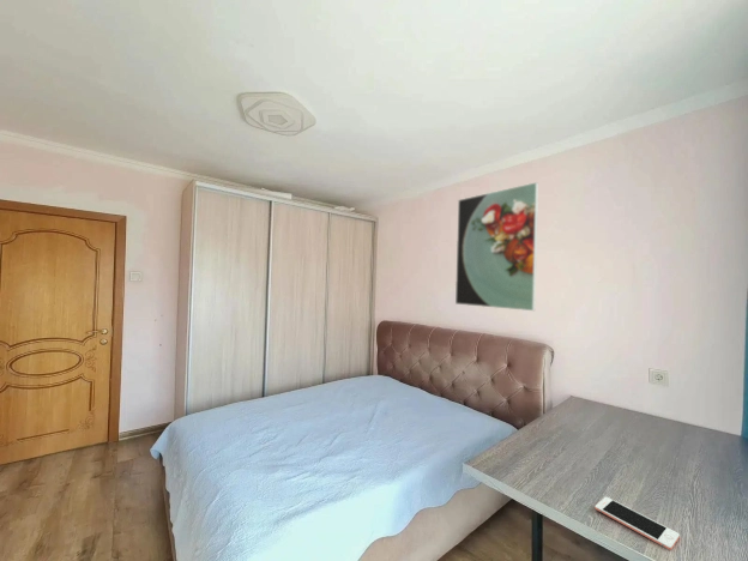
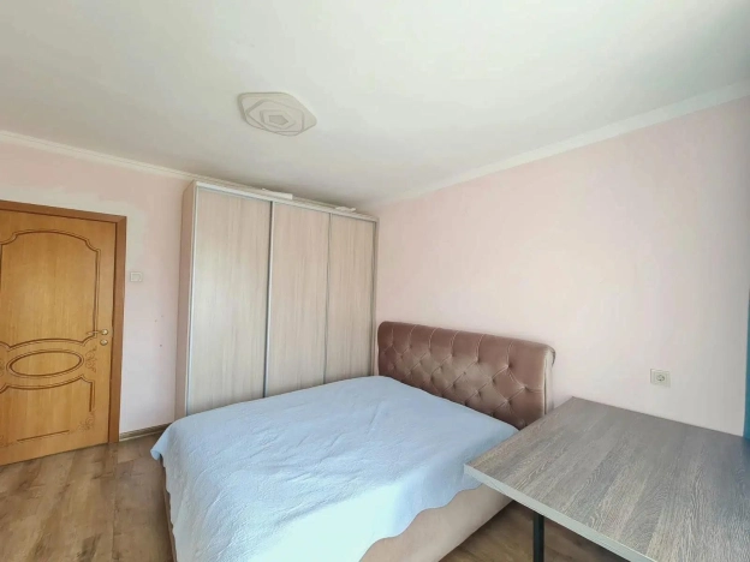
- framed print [454,181,539,312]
- cell phone [593,496,681,551]
